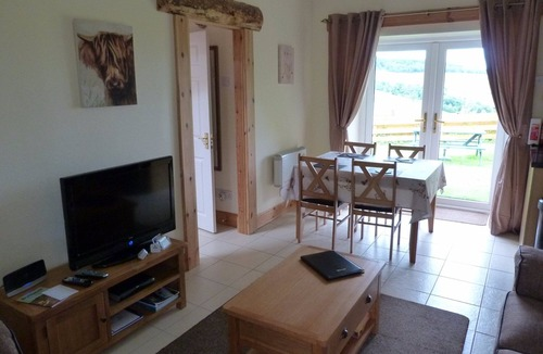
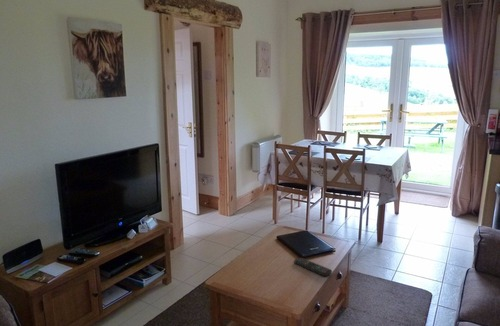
+ remote control [293,257,333,277]
